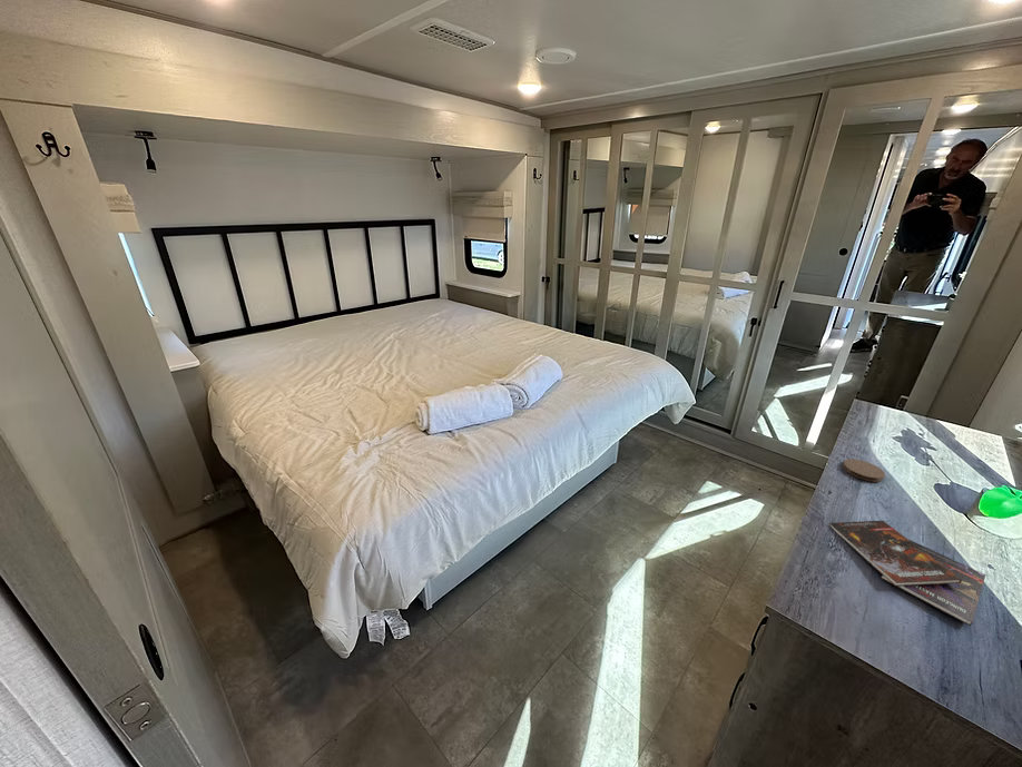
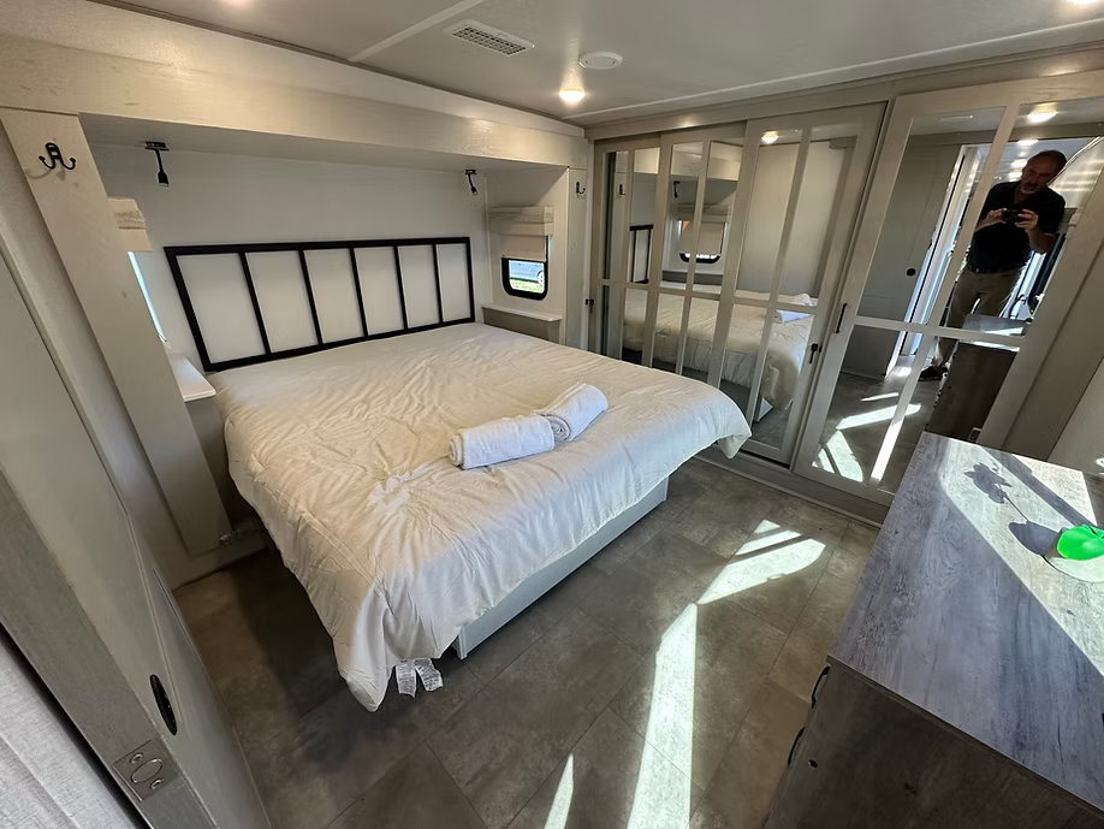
- booklet [828,520,986,627]
- coaster [842,458,886,483]
